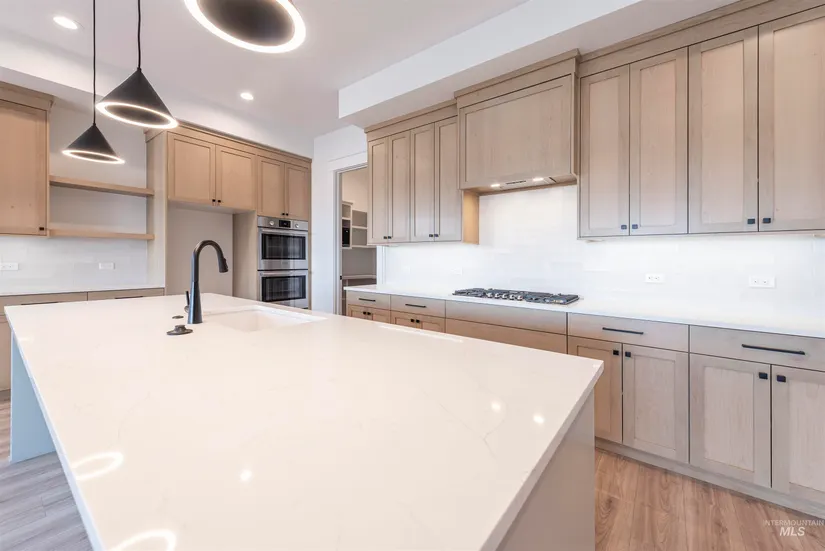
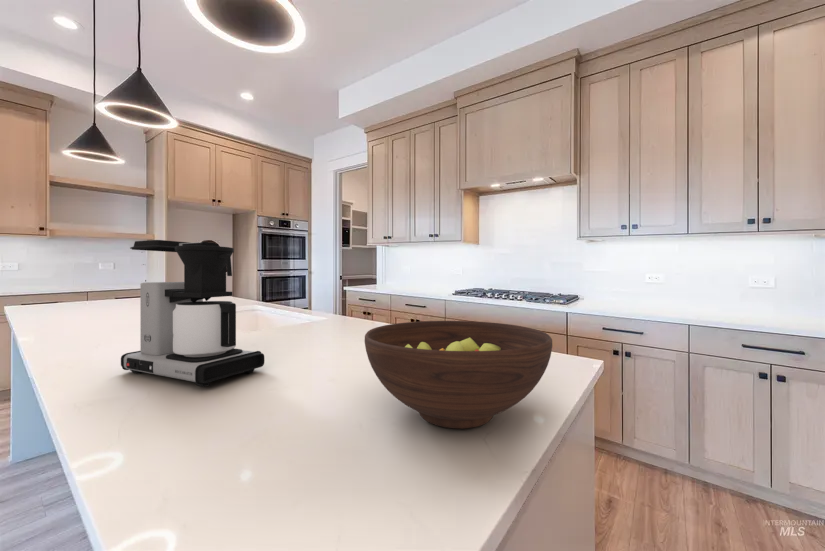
+ fruit bowl [364,320,553,429]
+ coffee maker [120,239,265,388]
